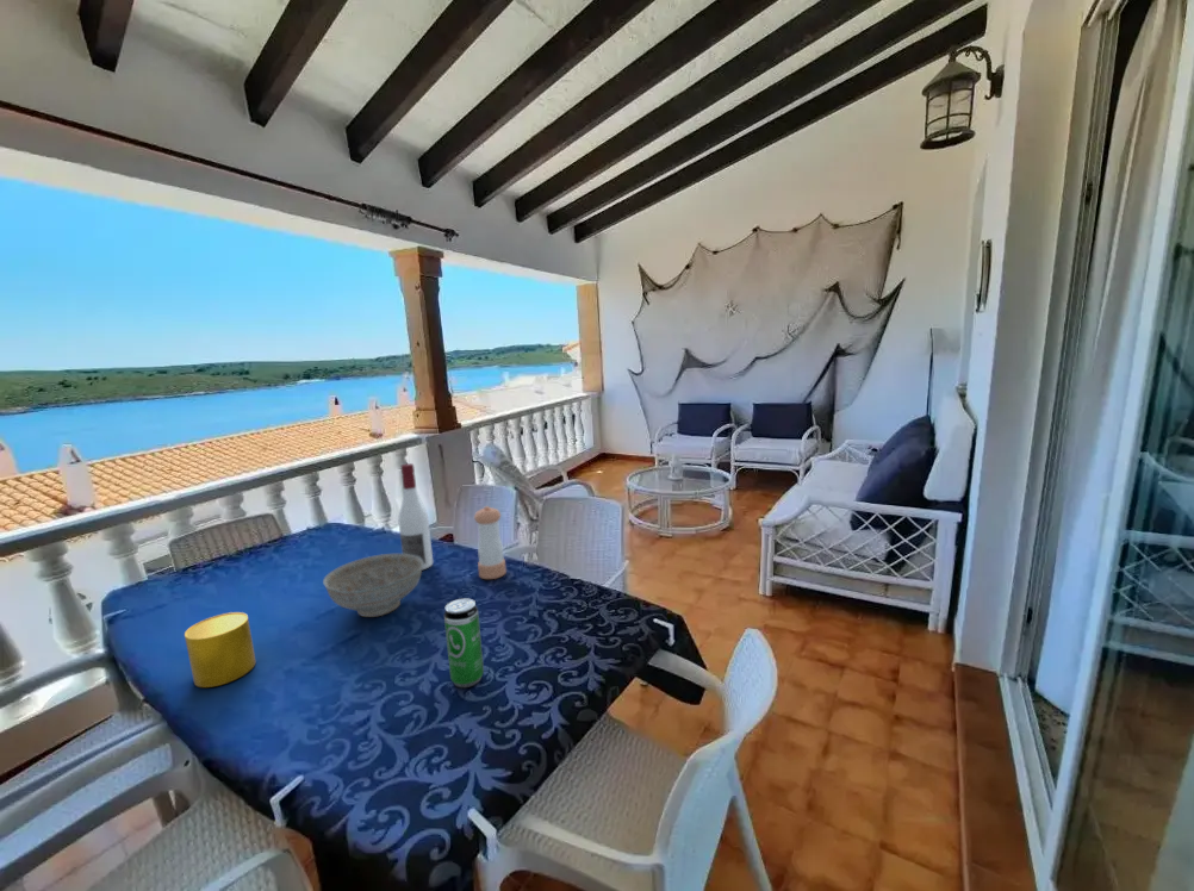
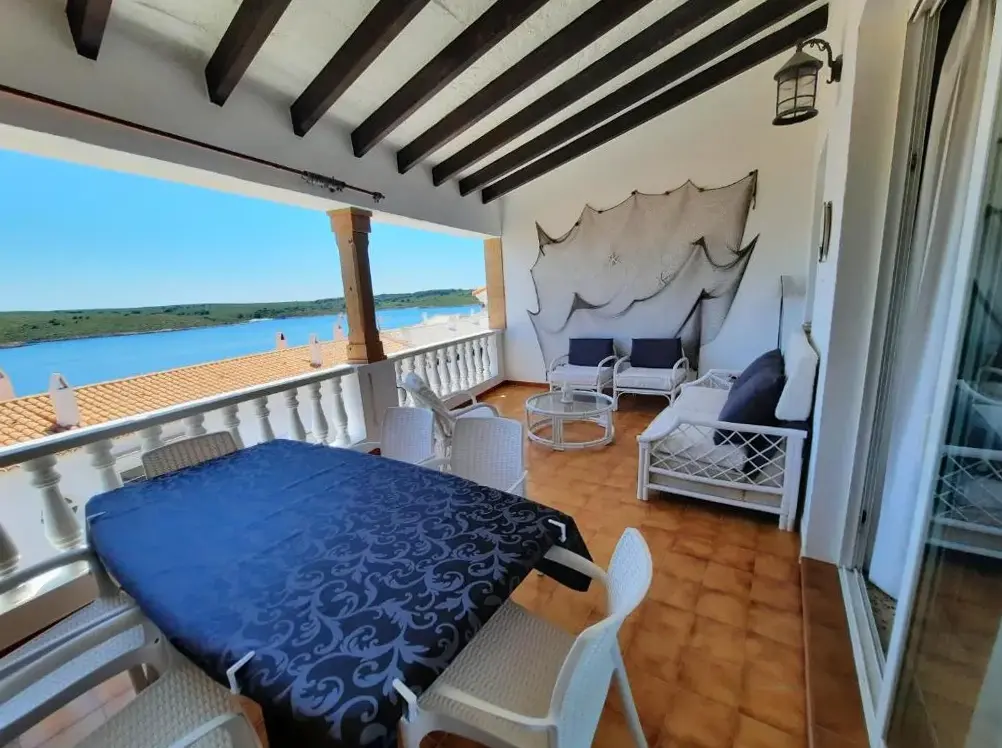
- pepper shaker [473,505,508,580]
- alcohol [397,462,434,571]
- beverage can [443,597,485,688]
- cup [184,611,257,688]
- decorative bowl [322,553,423,618]
